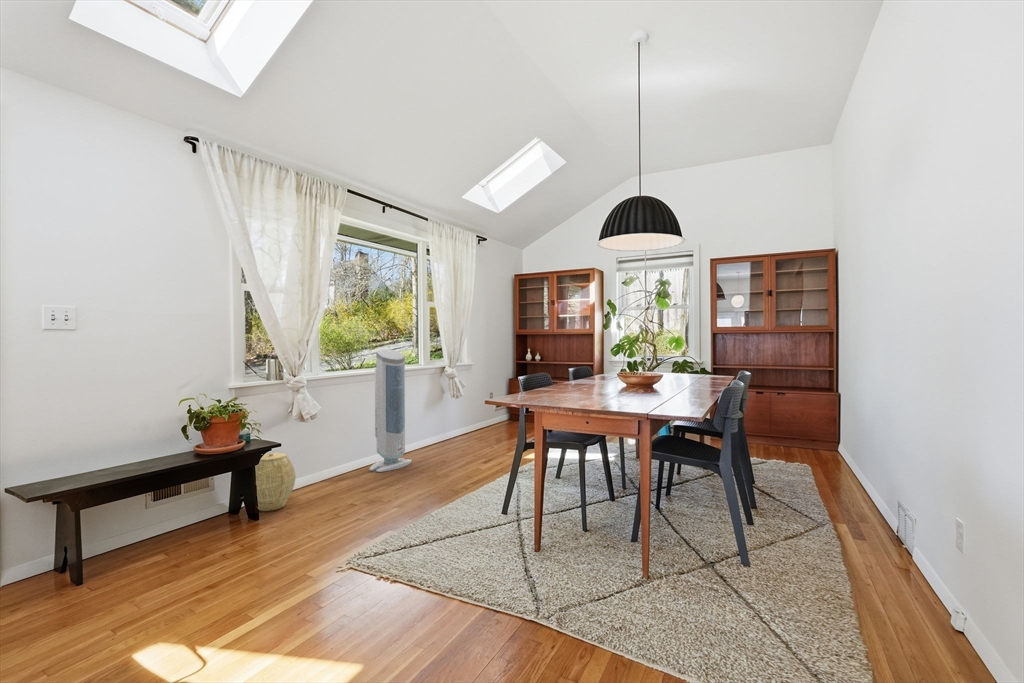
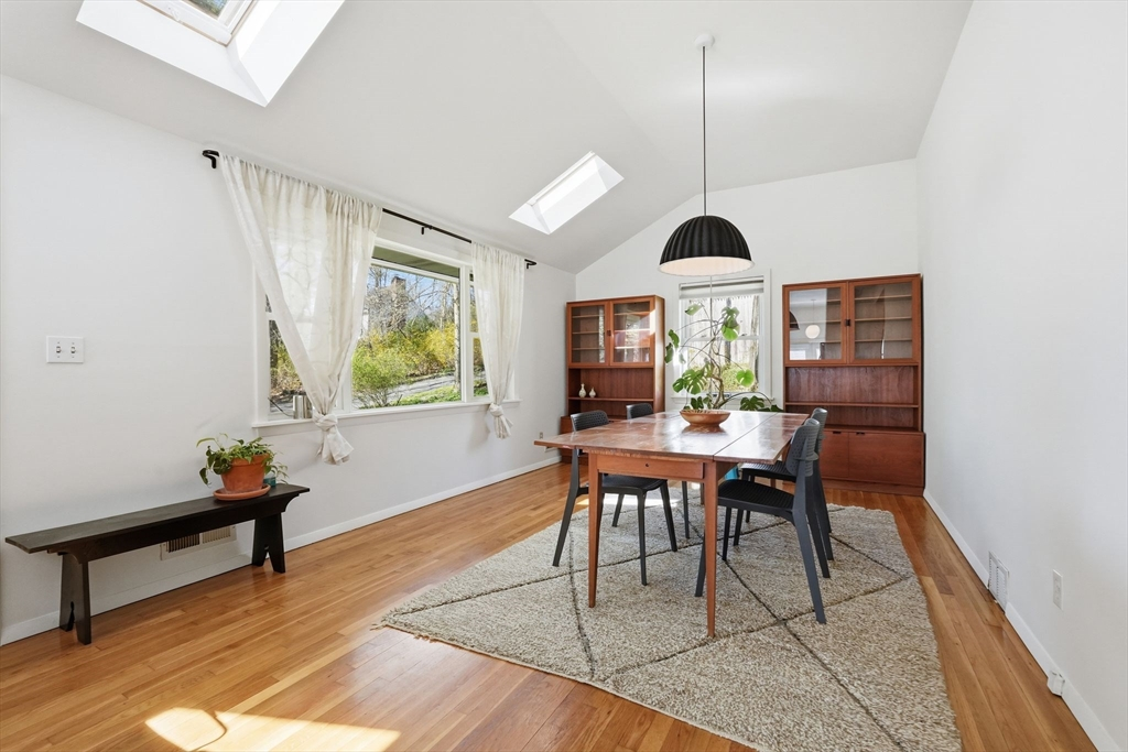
- air purifier [368,348,413,473]
- woven basket [255,452,297,512]
